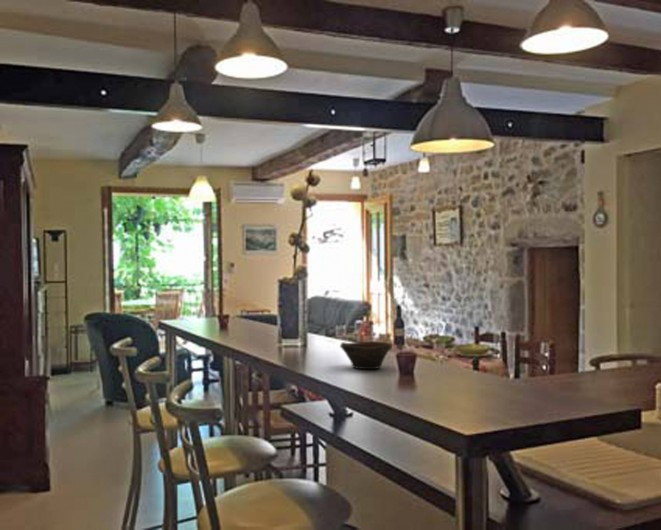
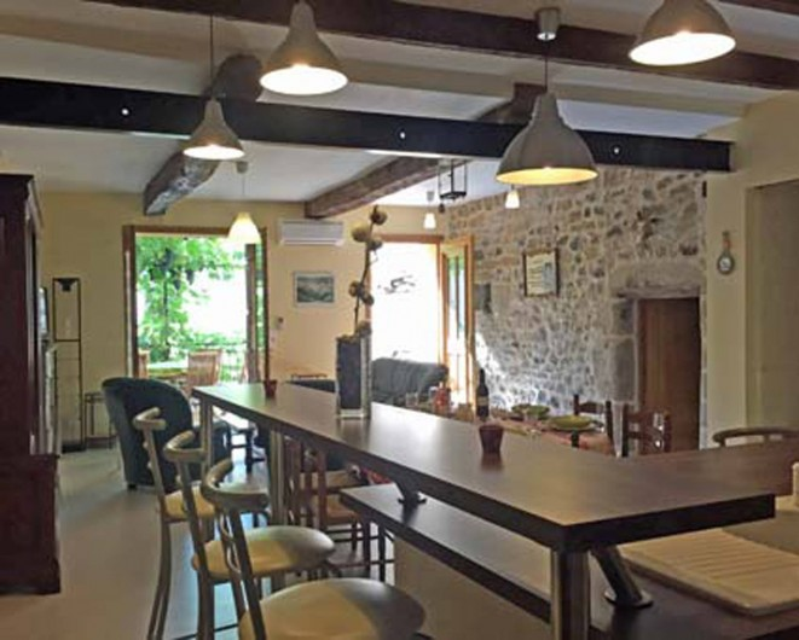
- bowl [339,341,393,370]
